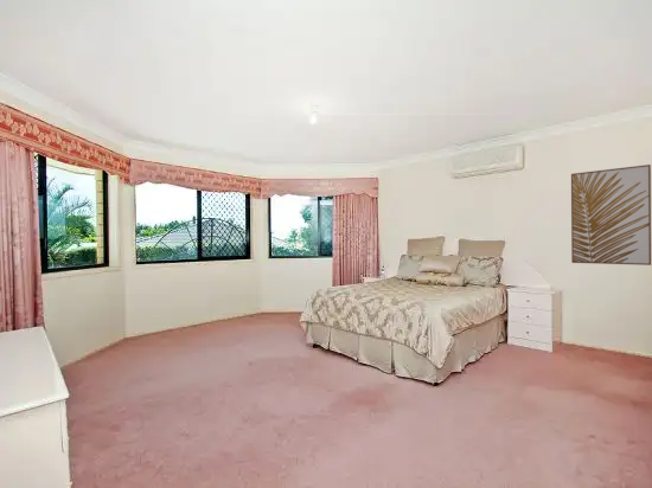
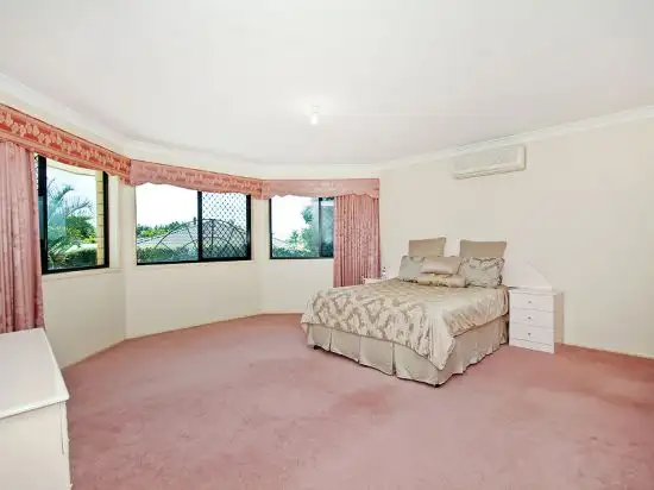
- wall art [570,163,652,267]
